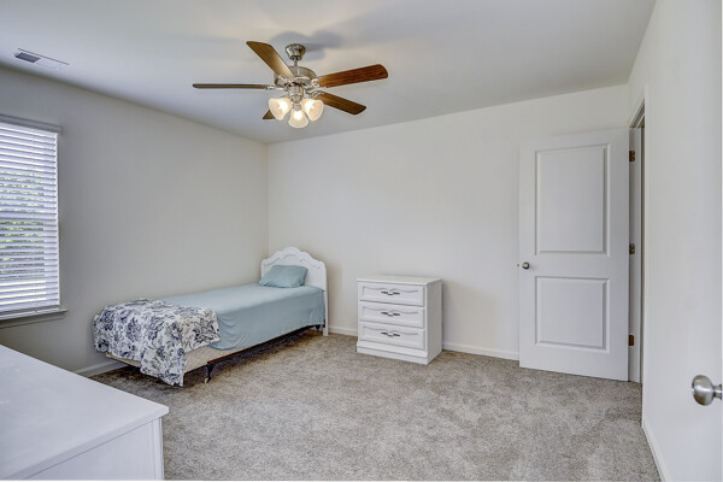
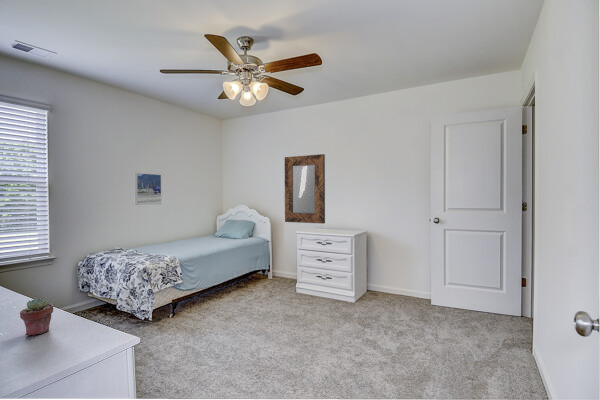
+ home mirror [284,153,326,225]
+ potted succulent [19,297,54,337]
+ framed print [134,172,162,206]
